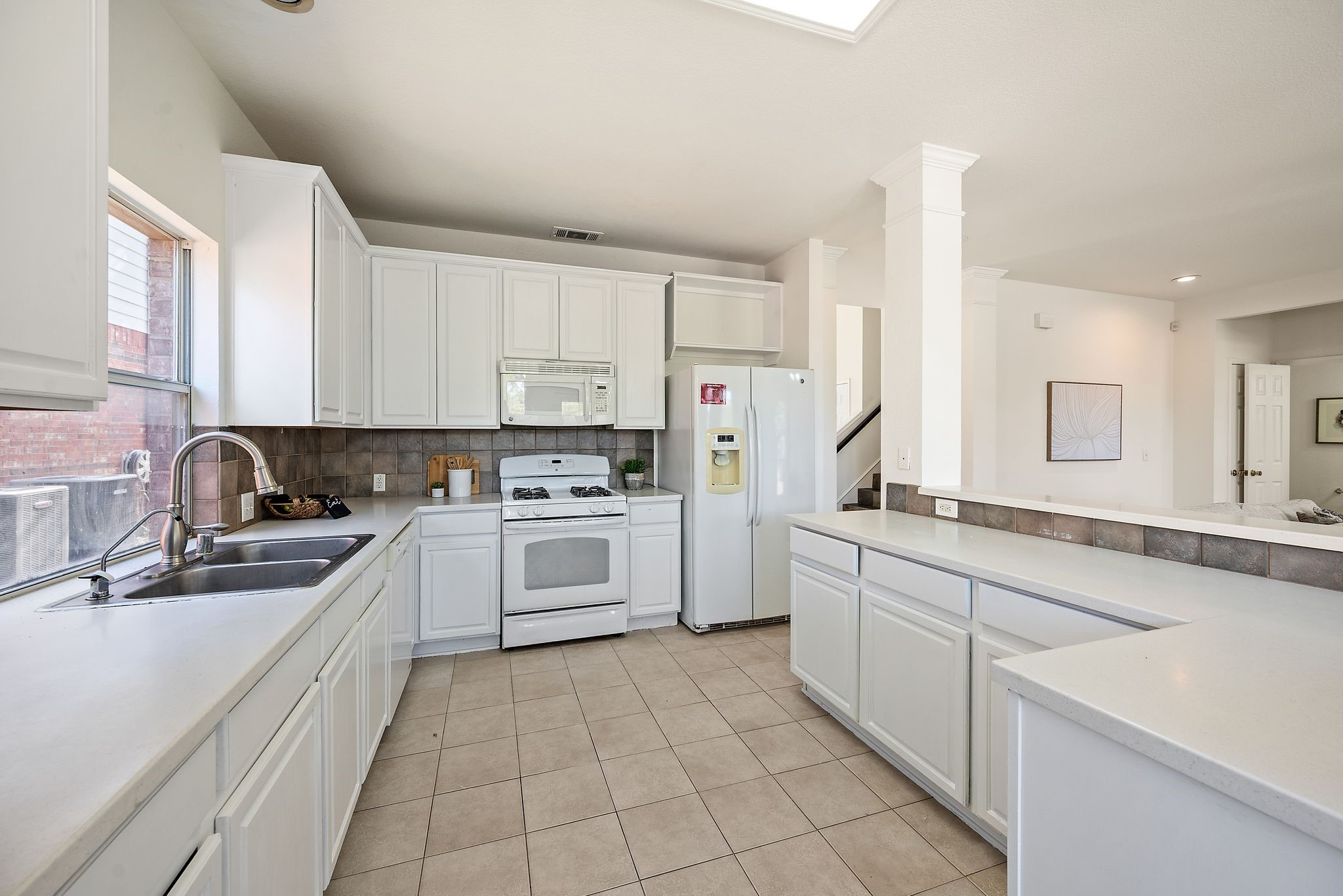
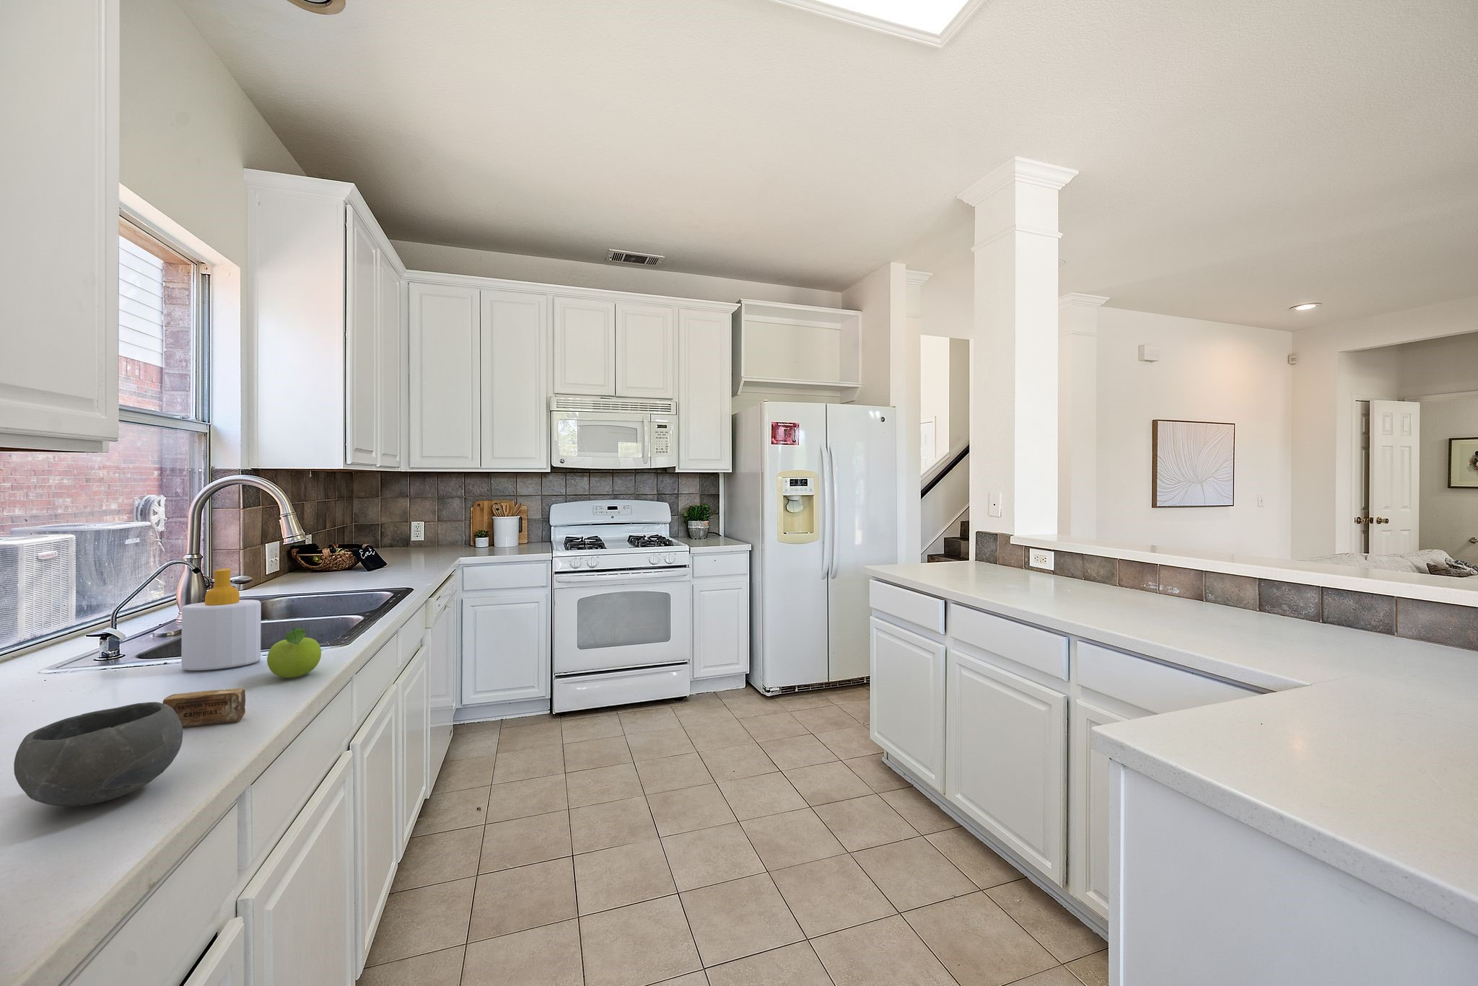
+ fruit [266,627,321,679]
+ soap bar [163,688,247,727]
+ bowl [13,701,184,807]
+ soap bottle [180,568,262,671]
